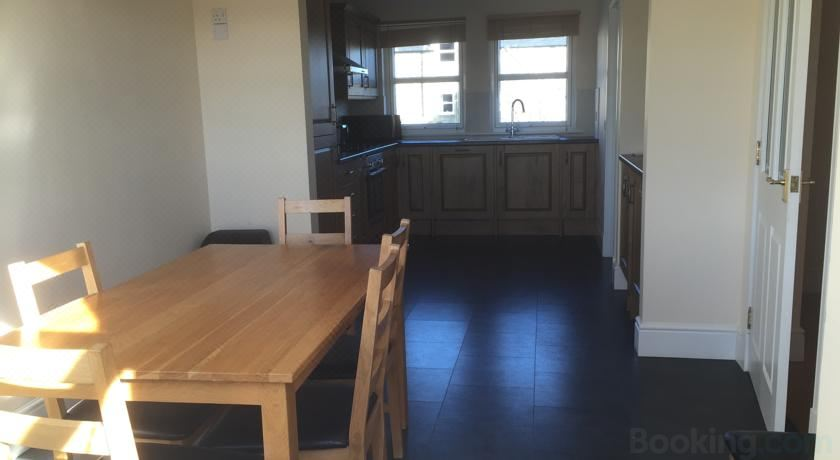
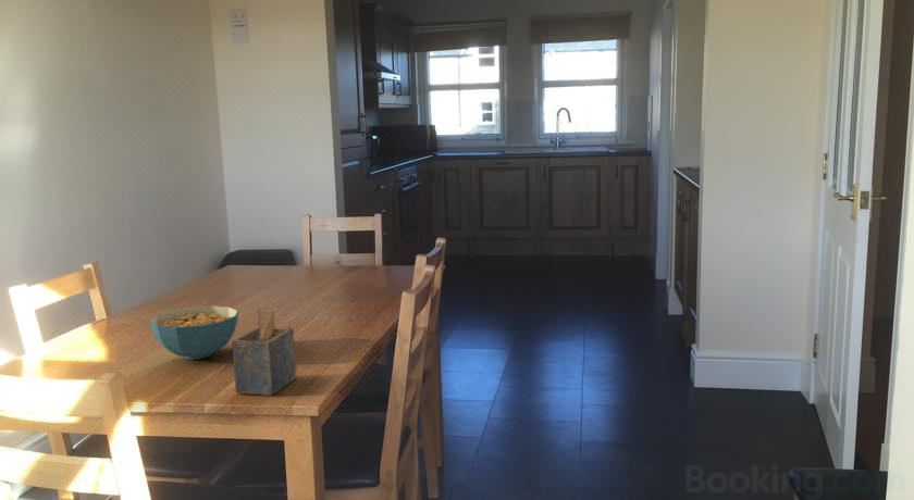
+ napkin holder [231,309,297,397]
+ cereal bowl [149,304,239,361]
